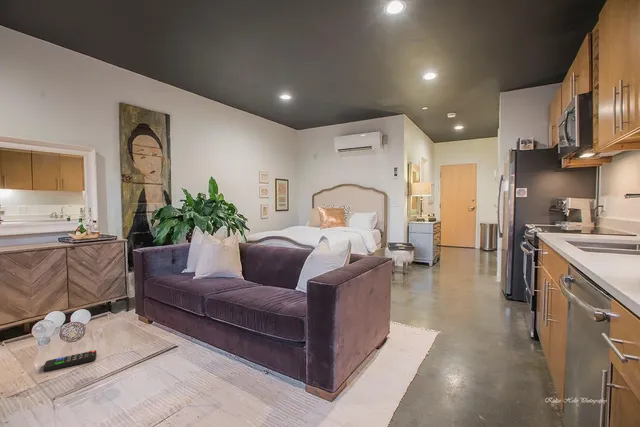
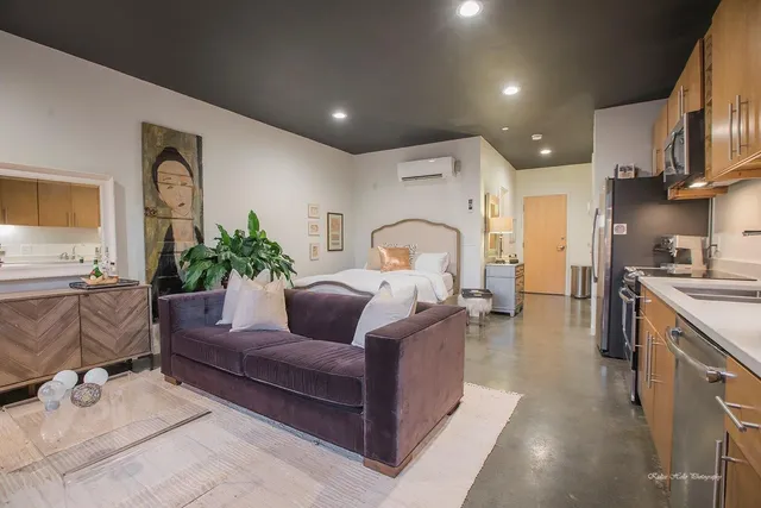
- remote control [43,349,98,373]
